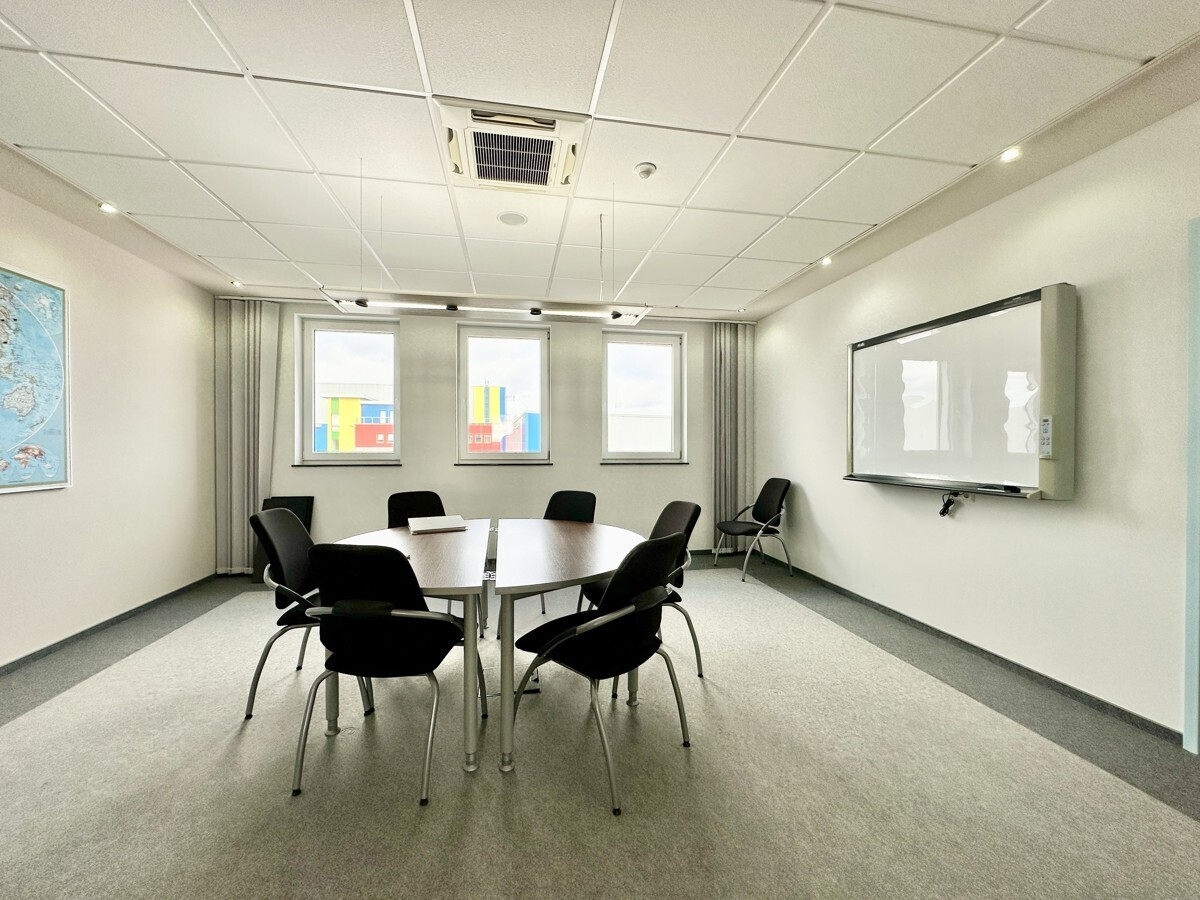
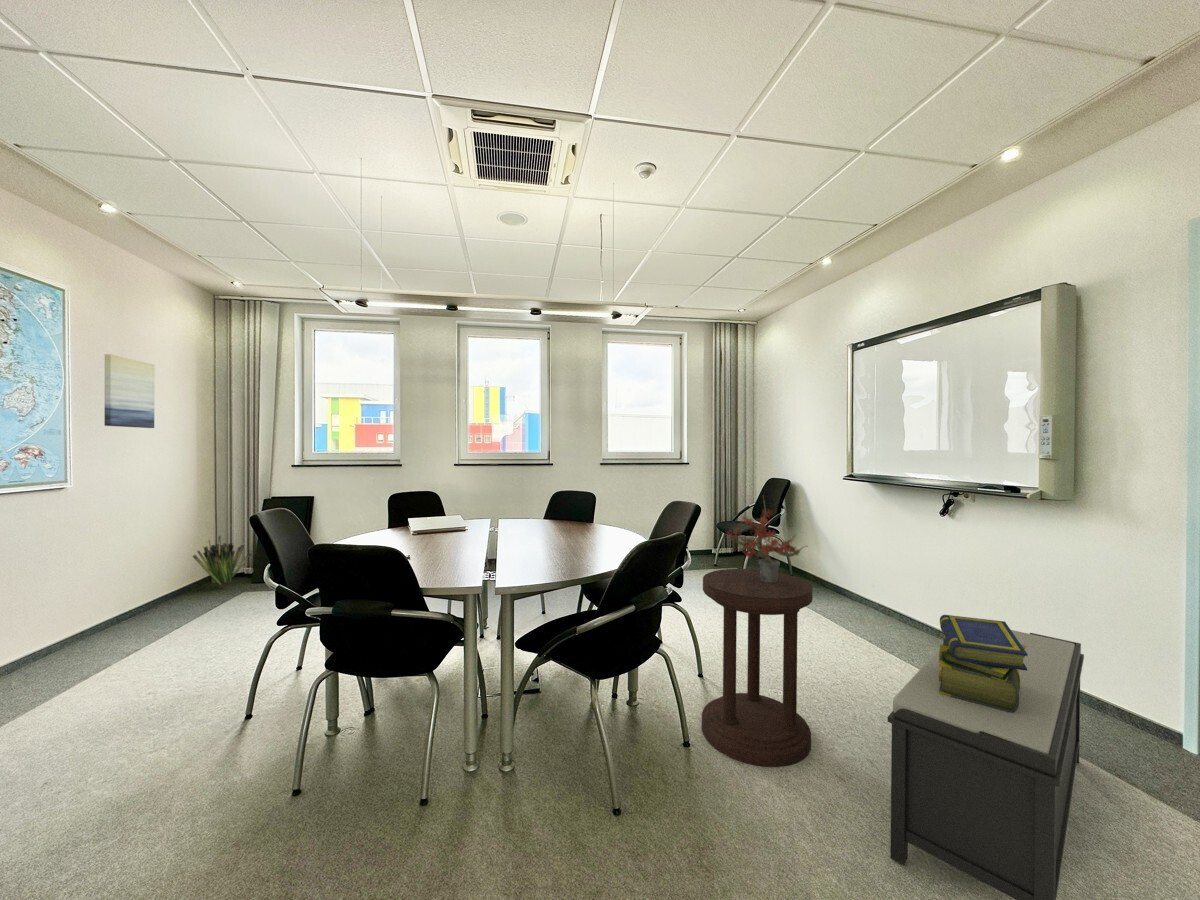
+ potted plant [724,495,807,582]
+ bench [887,629,1085,900]
+ decorative plant [191,534,253,589]
+ stack of books [938,614,1027,713]
+ side table [701,568,814,768]
+ wall art [104,353,155,429]
